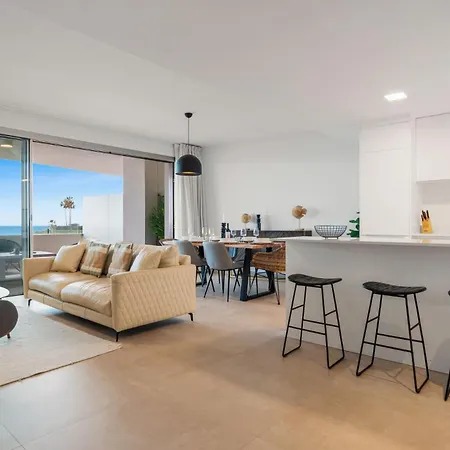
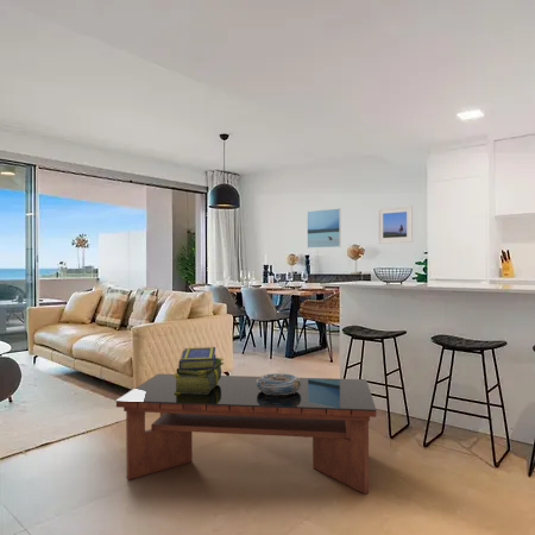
+ stack of books [174,346,225,395]
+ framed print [377,204,414,245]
+ decorative bowl [257,372,301,395]
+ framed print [306,207,341,248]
+ coffee table [115,372,377,495]
